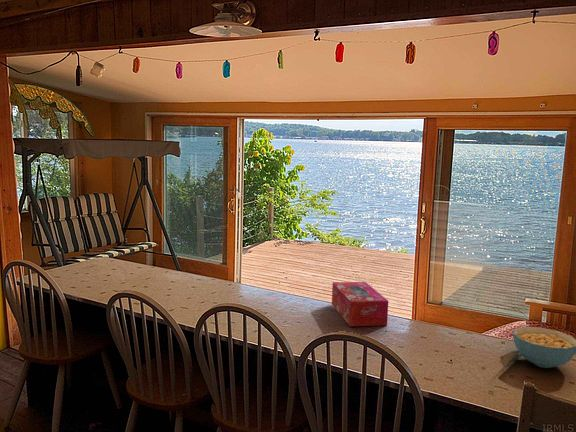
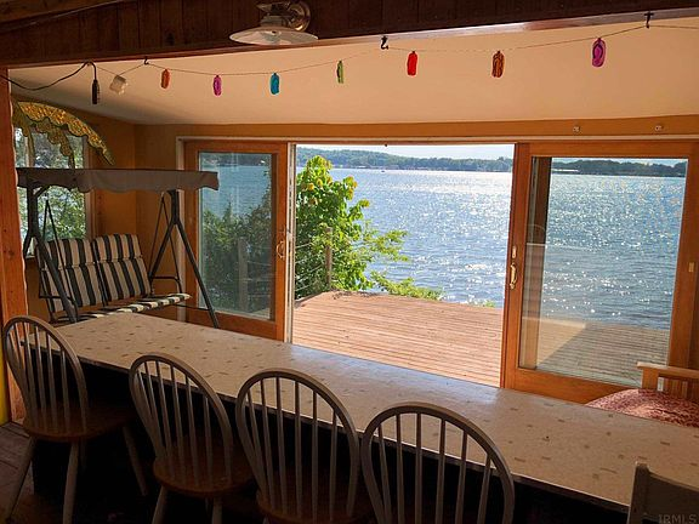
- tissue box [331,281,389,327]
- cereal bowl [512,326,576,369]
